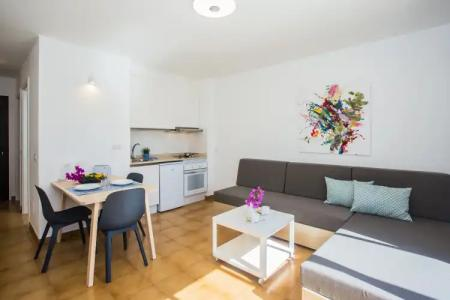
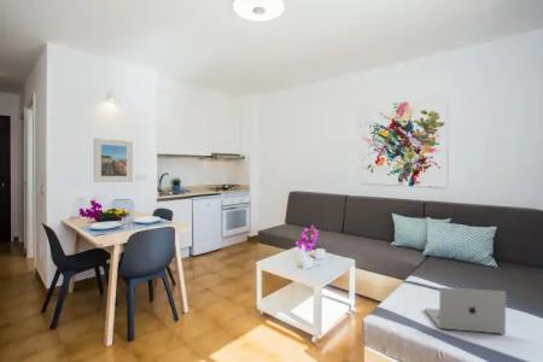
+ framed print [93,136,134,183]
+ laptop [424,286,507,335]
